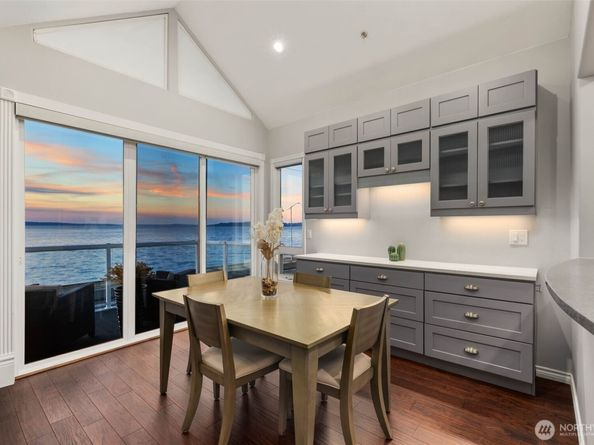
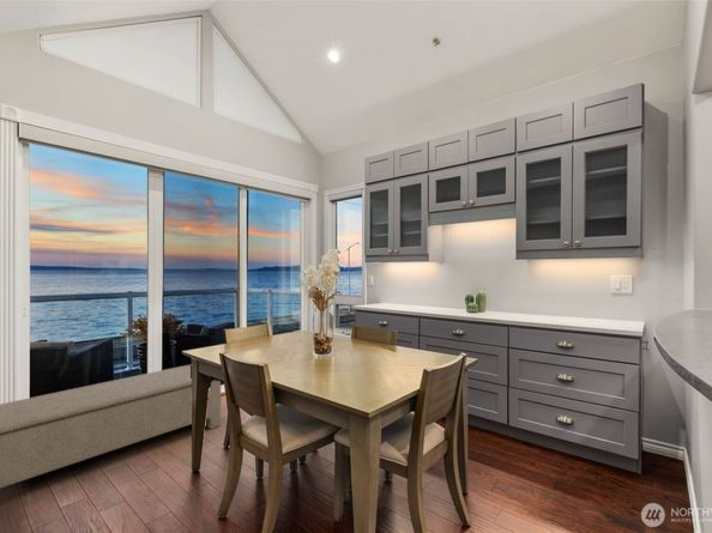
+ bench [0,364,222,489]
